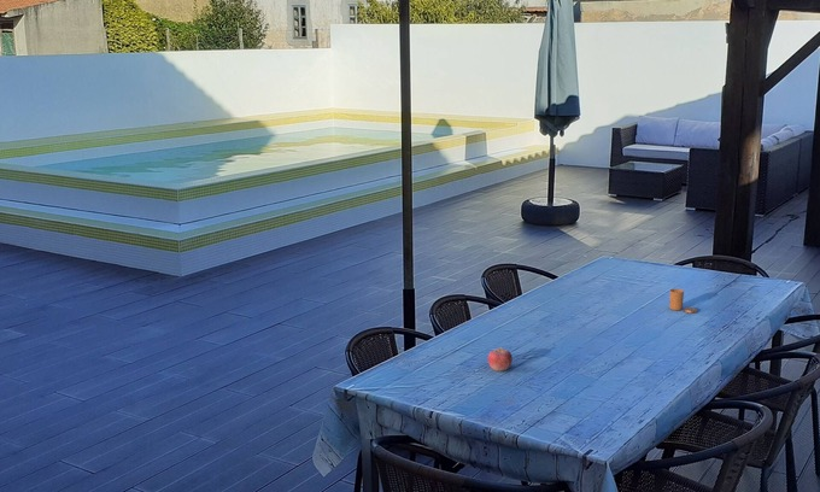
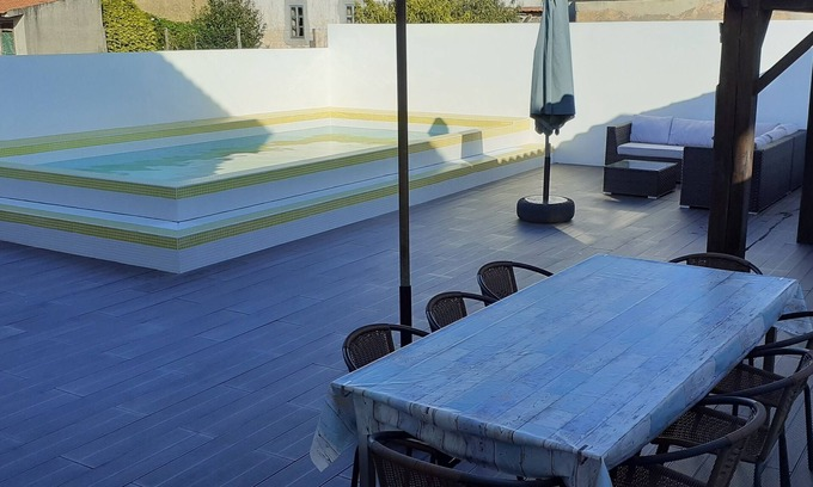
- fruit [487,346,514,371]
- candle [668,288,698,315]
